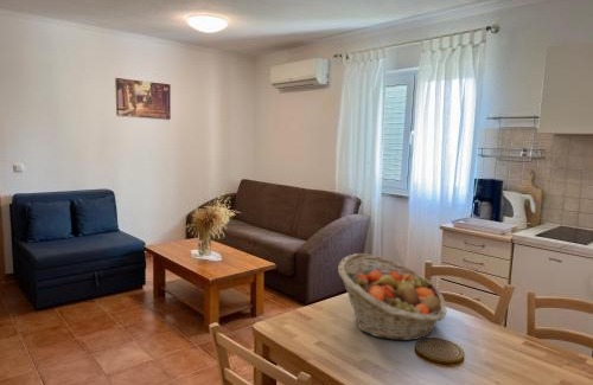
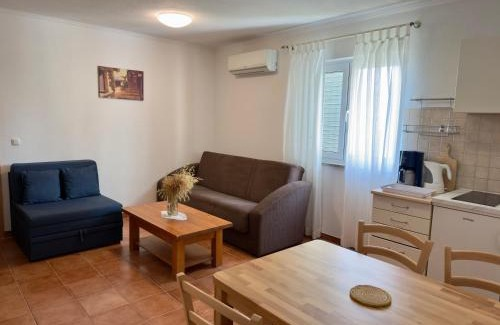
- fruit basket [337,252,447,341]
